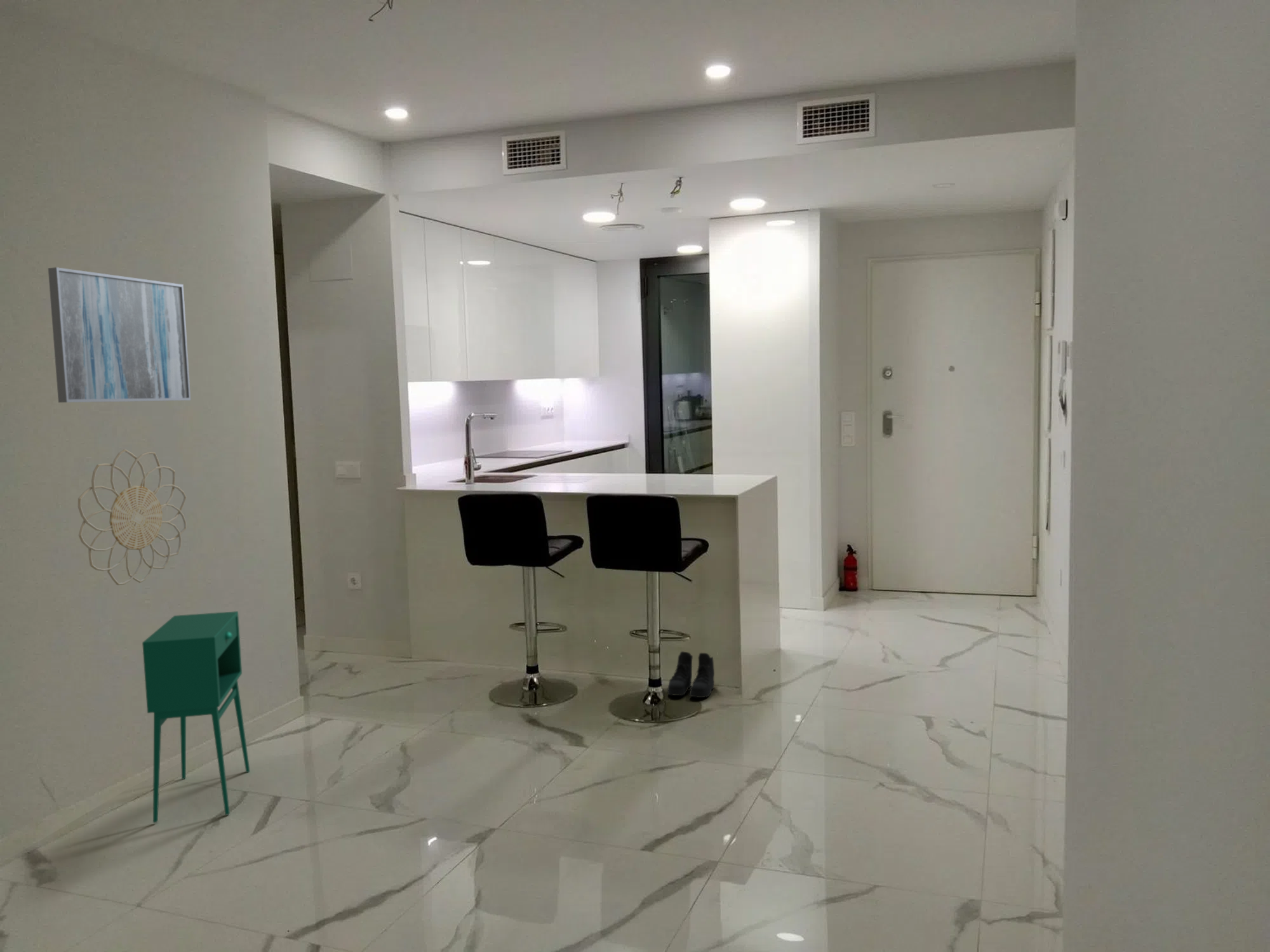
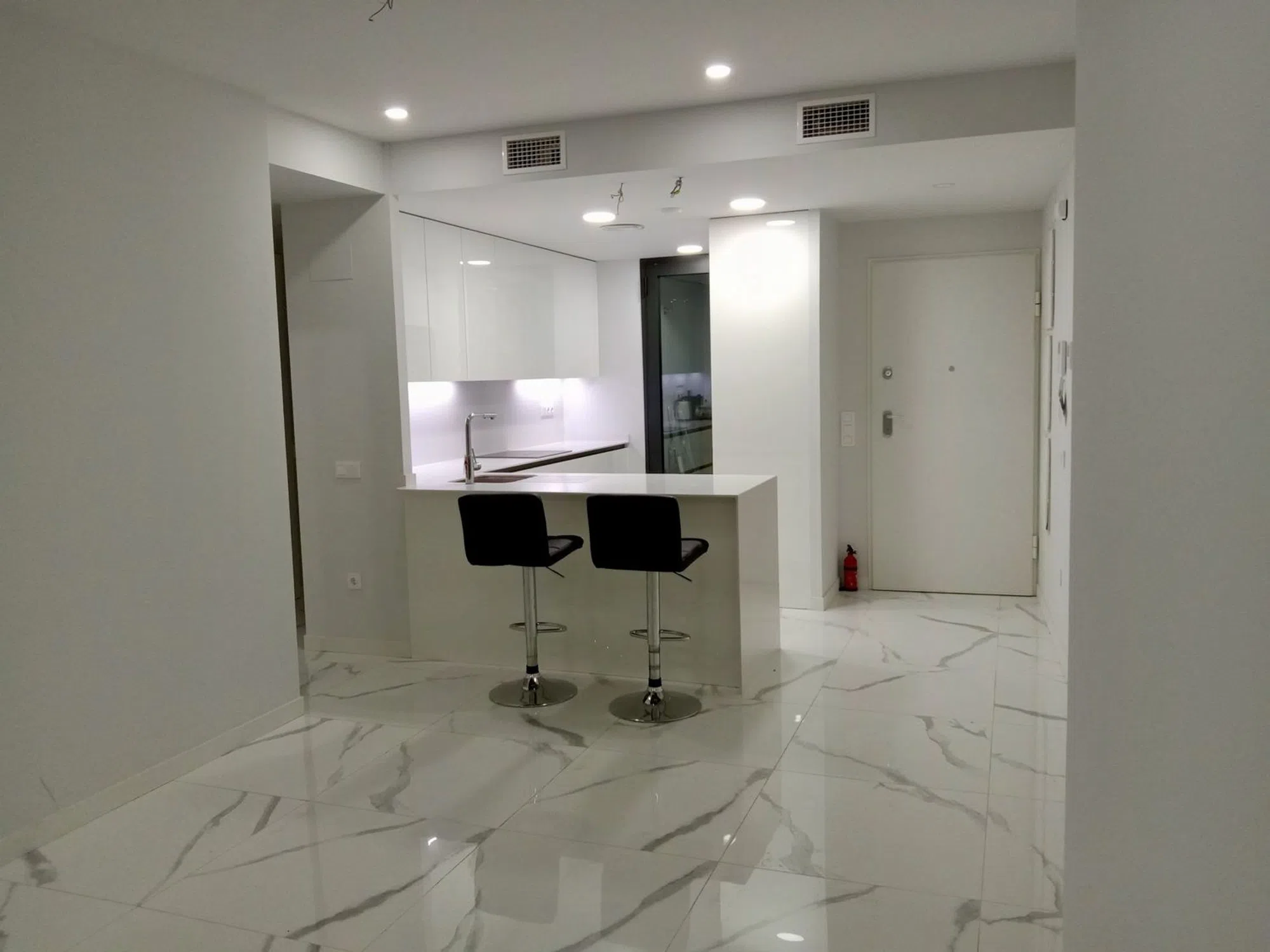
- storage cabinet [142,611,251,824]
- decorative wall piece [77,449,187,586]
- boots [667,651,715,698]
- wall art [48,267,191,403]
